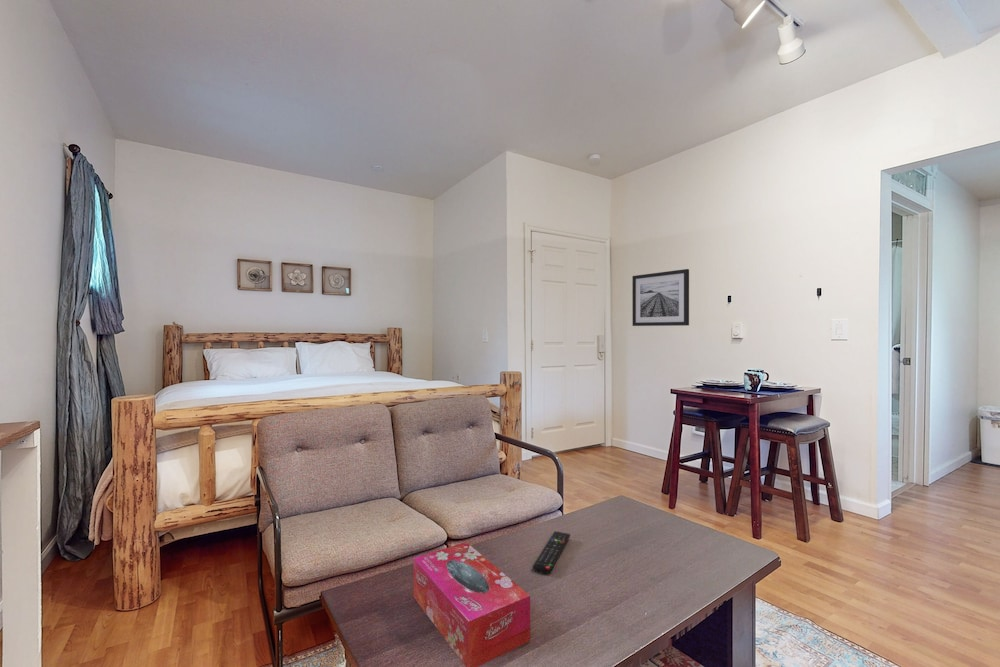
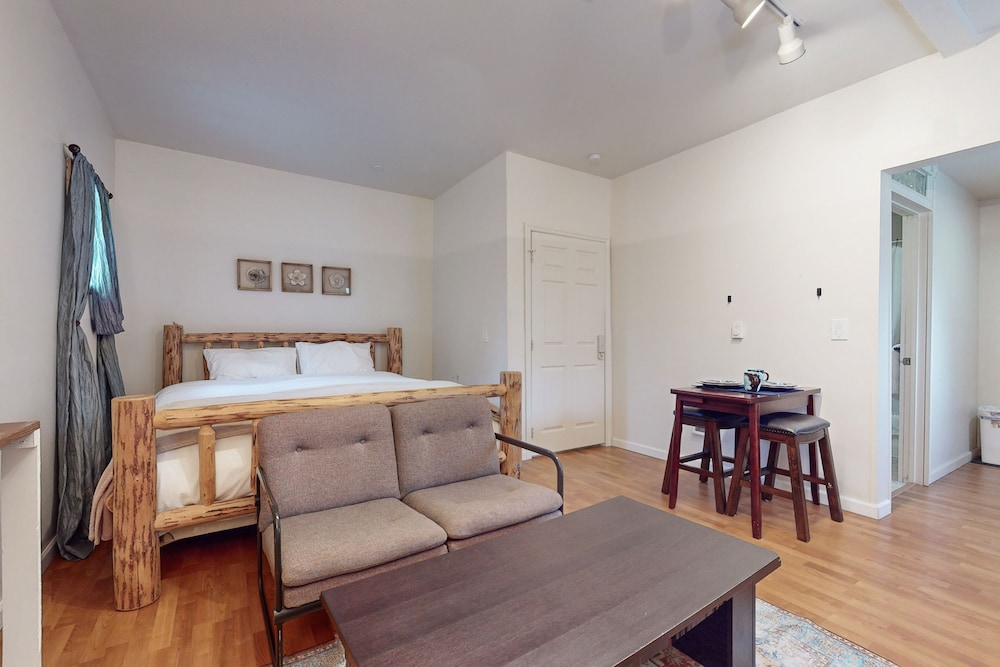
- tissue box [412,541,531,667]
- remote control [532,530,571,575]
- wall art [631,268,690,327]
